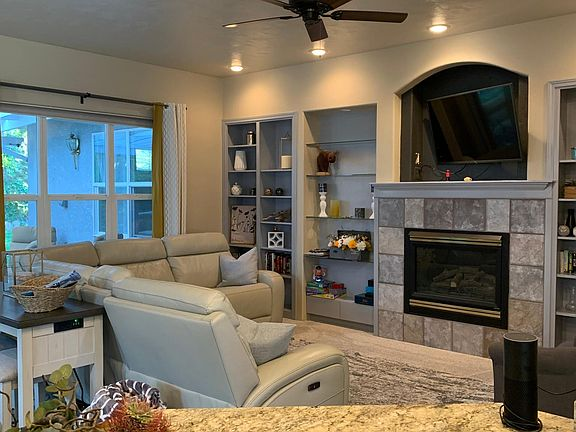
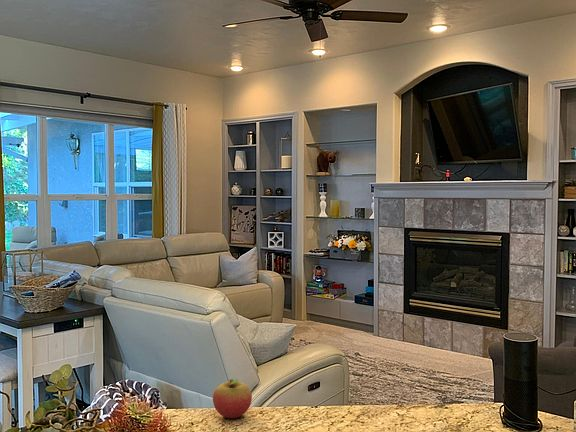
+ fruit [212,378,253,419]
